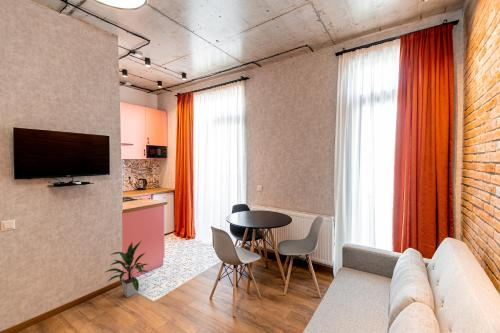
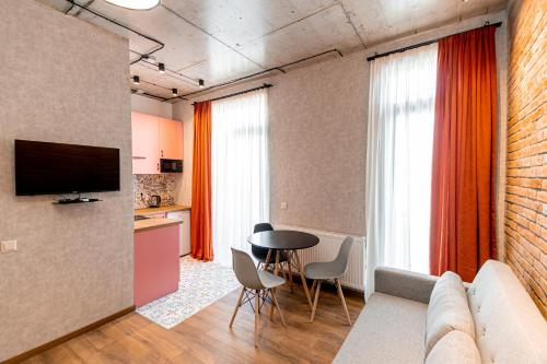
- indoor plant [105,240,149,298]
